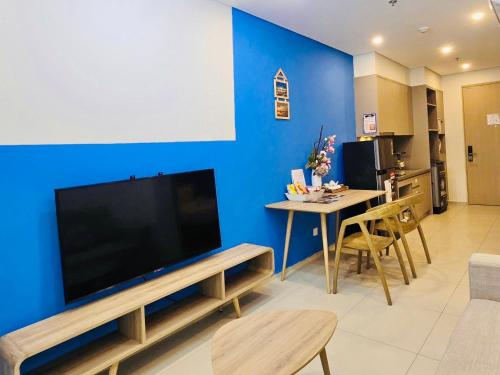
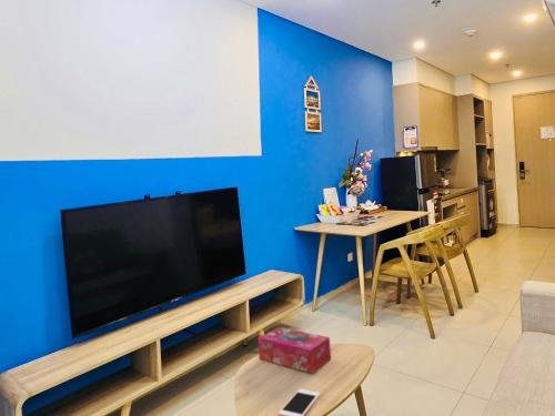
+ cell phone [278,388,321,416]
+ tissue box [256,326,332,374]
